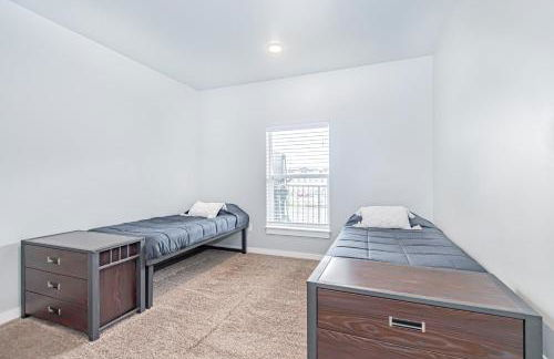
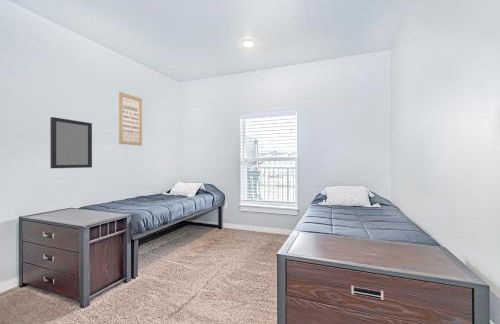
+ home mirror [49,116,93,169]
+ wall art [118,91,143,147]
